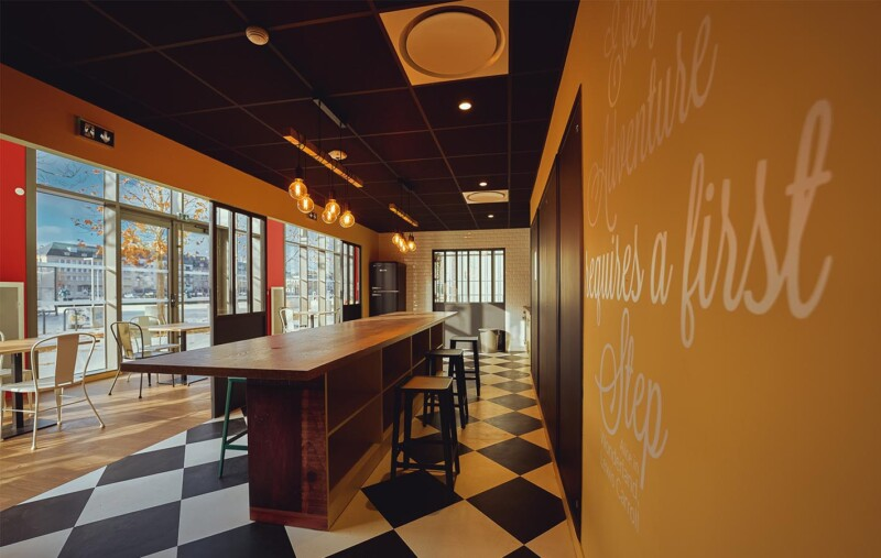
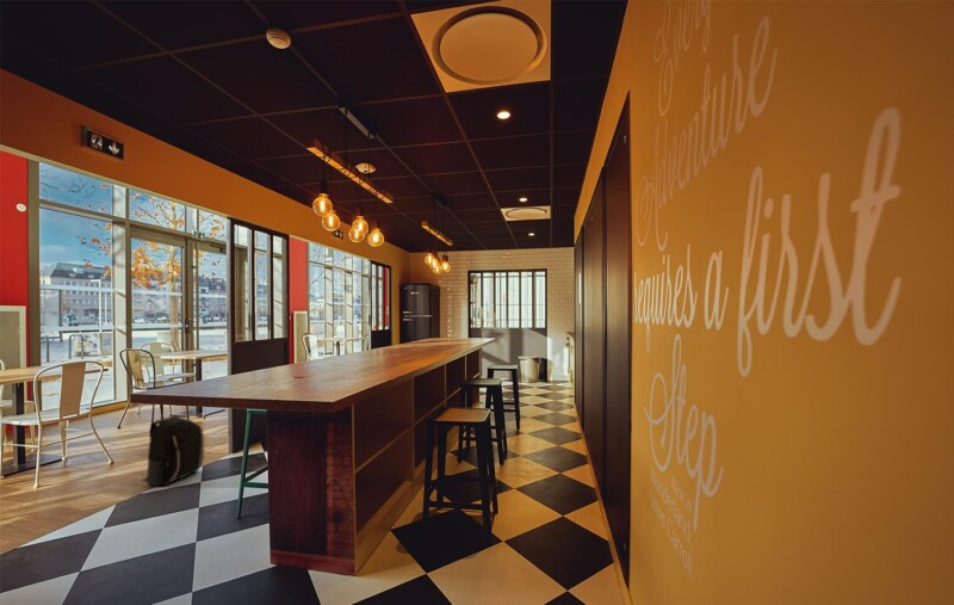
+ backpack [141,414,205,487]
